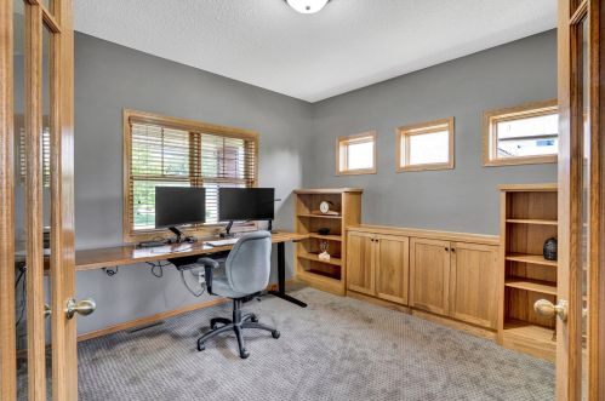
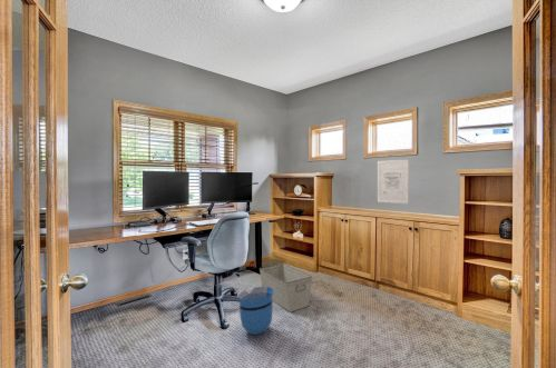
+ sun visor [237,286,274,336]
+ storage bin [259,262,313,314]
+ wall art [377,158,410,205]
